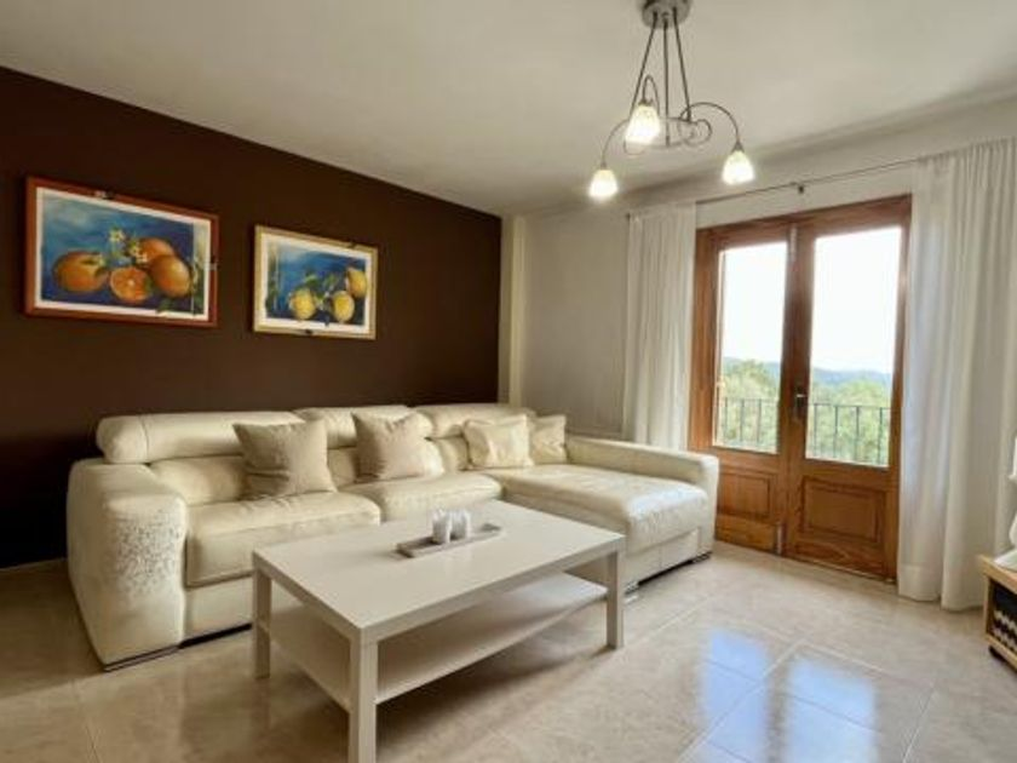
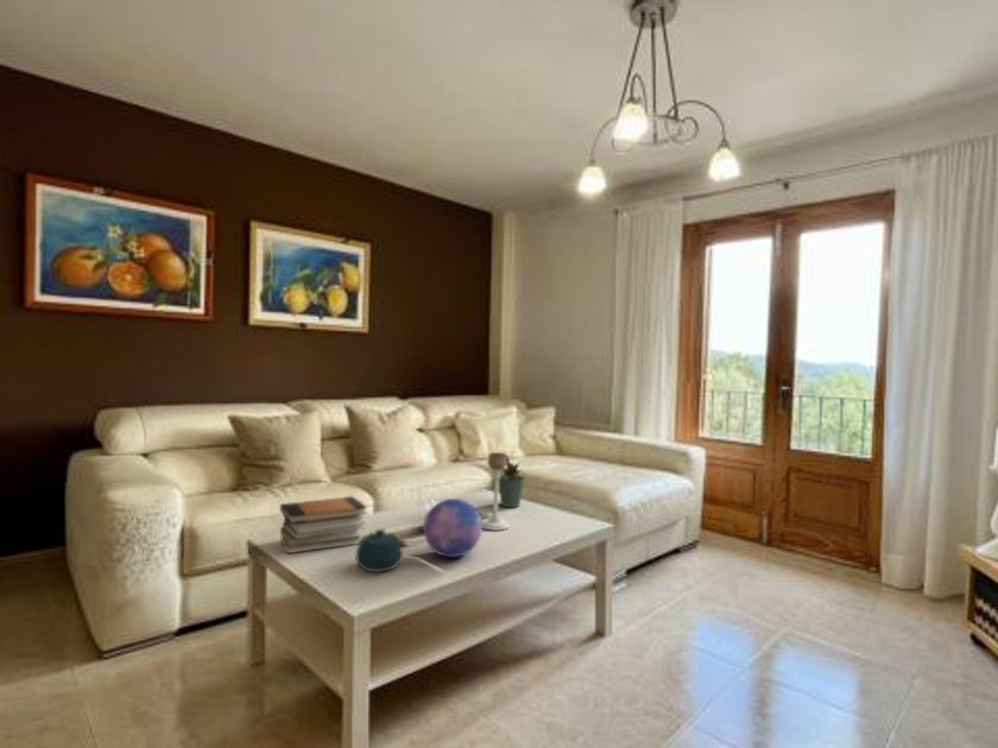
+ book stack [279,495,368,554]
+ teapot [354,528,404,573]
+ decorative ball [423,497,484,558]
+ candle holder [481,451,511,532]
+ potted plant [498,454,526,508]
